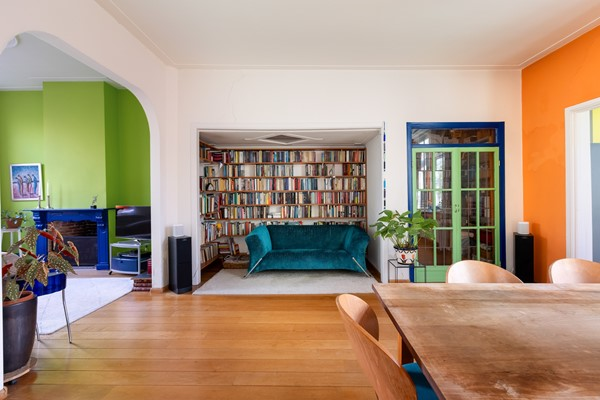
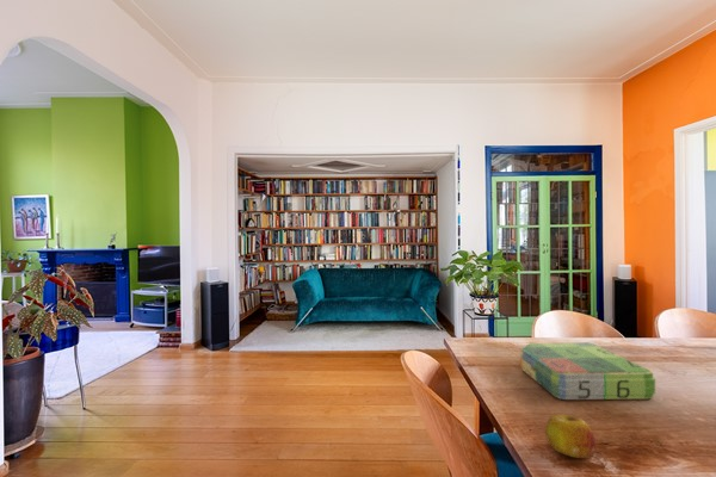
+ board game [519,341,656,401]
+ fruit [544,413,597,459]
